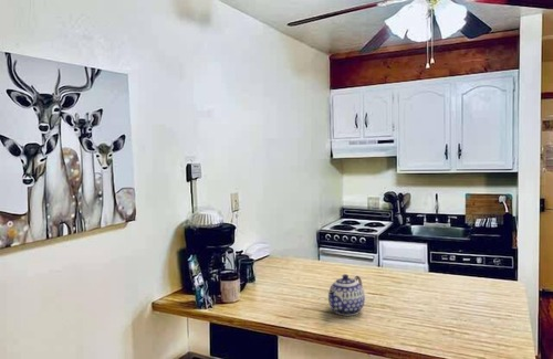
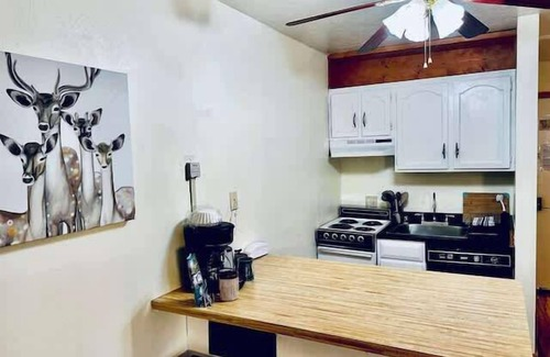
- teapot [327,273,366,317]
